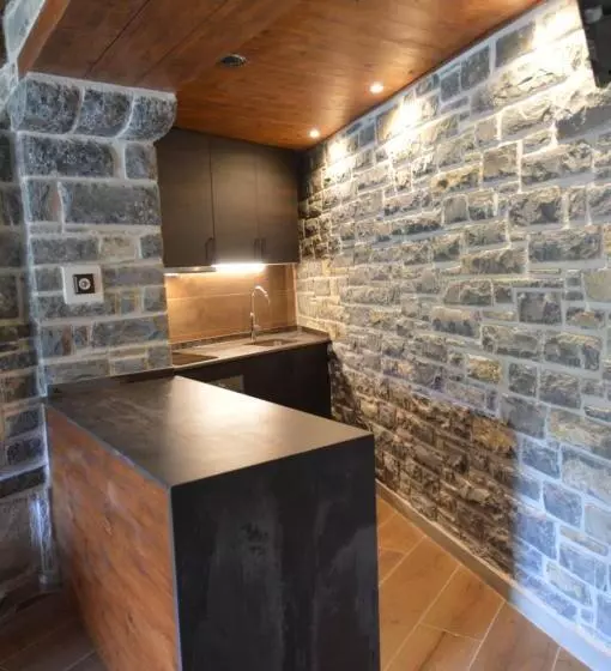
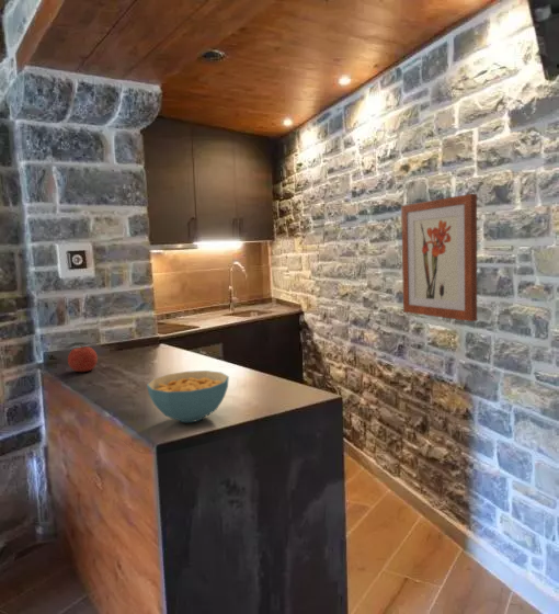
+ cereal bowl [146,369,230,423]
+ wall art [400,193,478,322]
+ fruit [67,343,99,373]
